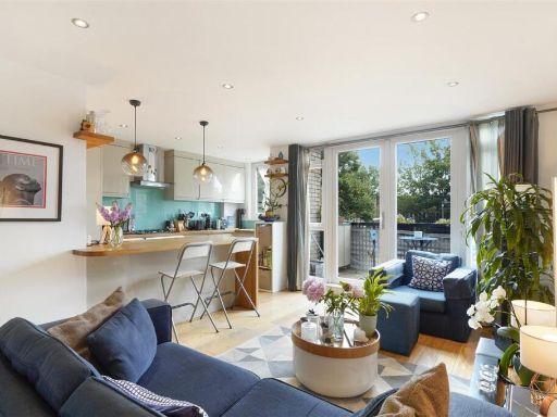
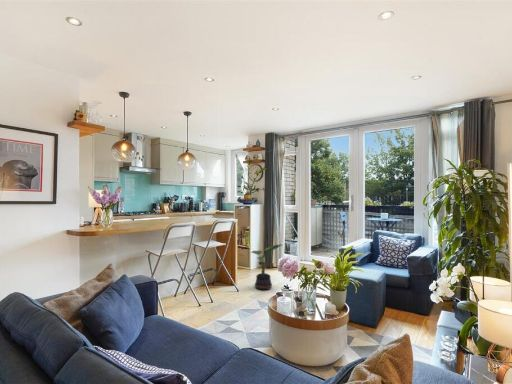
+ potted plant [250,243,283,291]
